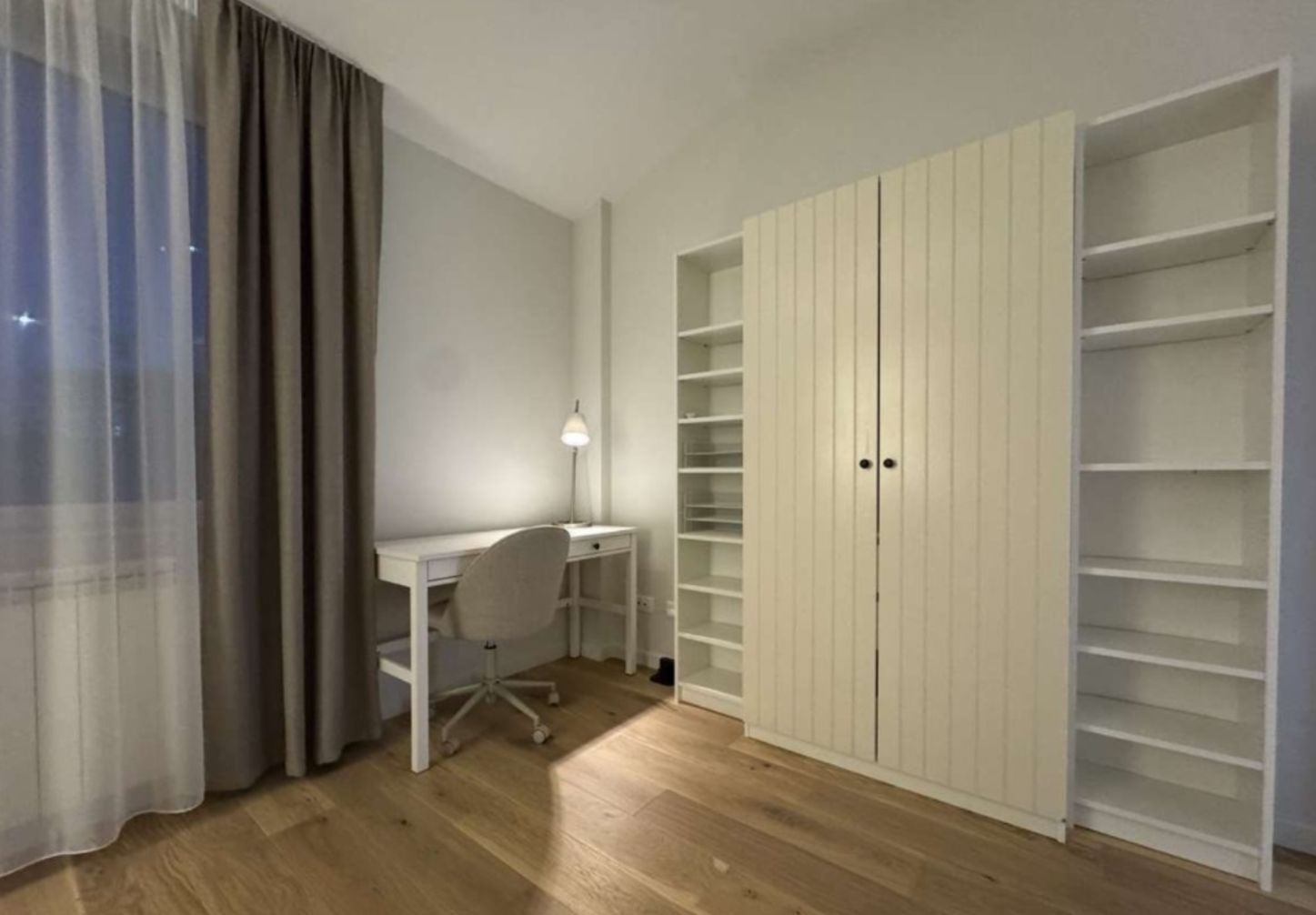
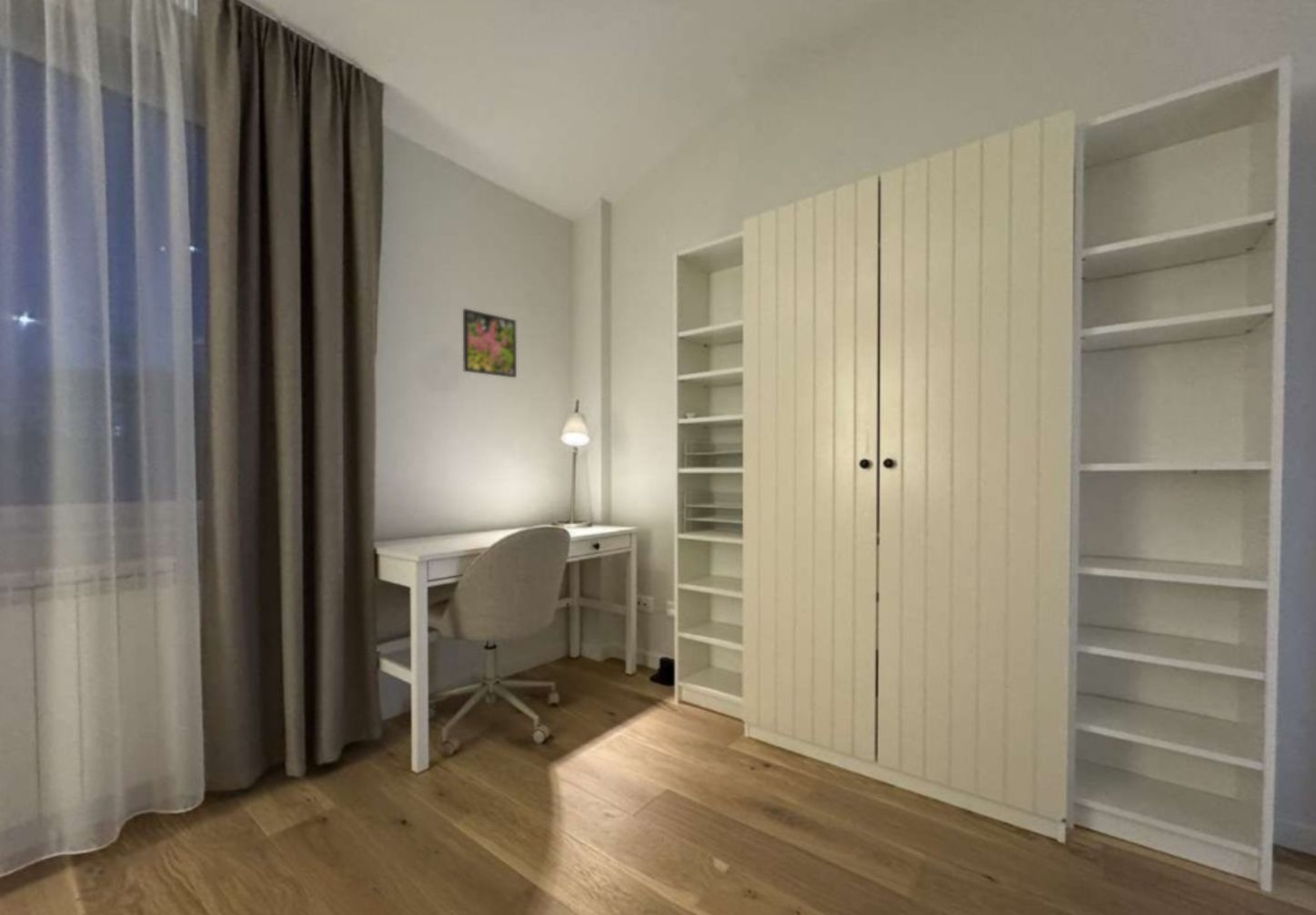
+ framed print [462,307,517,378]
